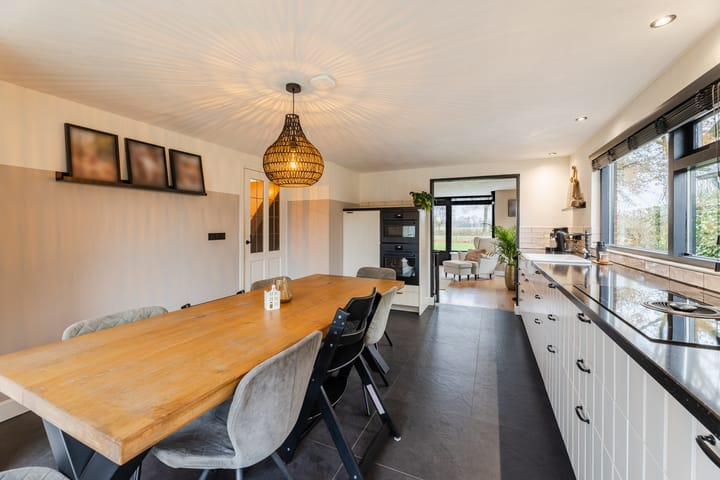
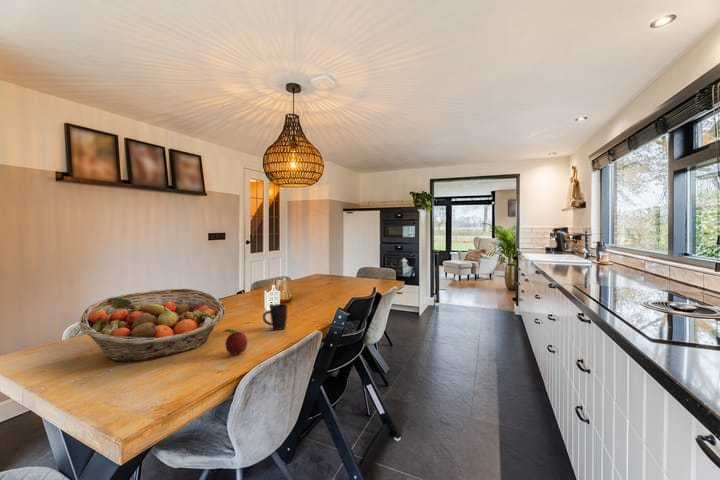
+ fruit basket [79,288,226,363]
+ mug [262,303,289,331]
+ fruit [223,328,249,356]
